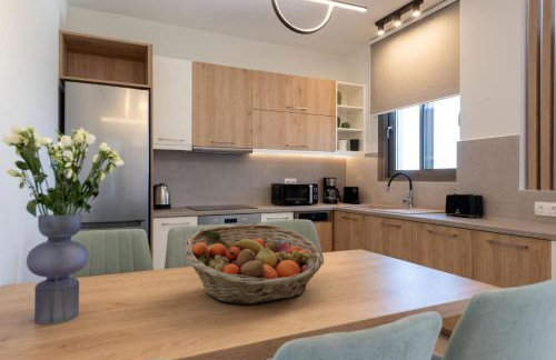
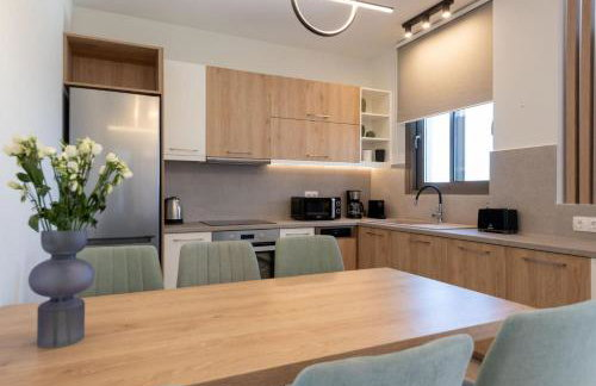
- fruit basket [183,223,325,306]
